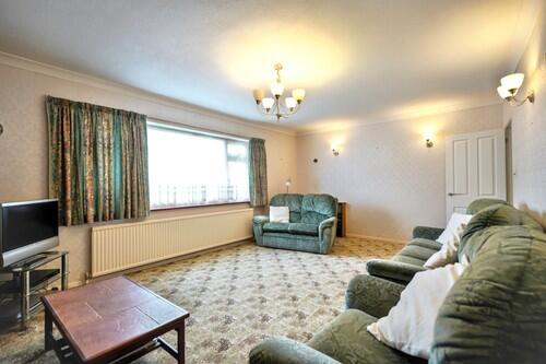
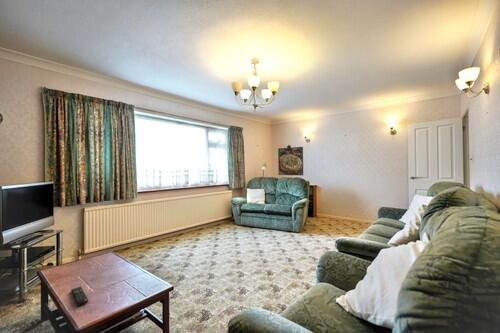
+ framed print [277,146,304,176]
+ remote control [70,286,89,307]
